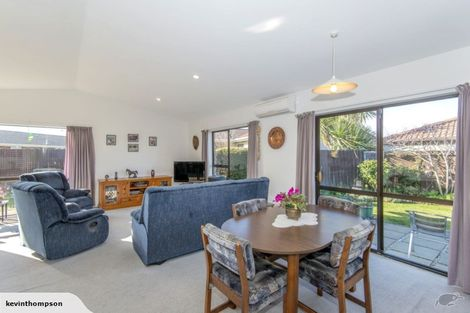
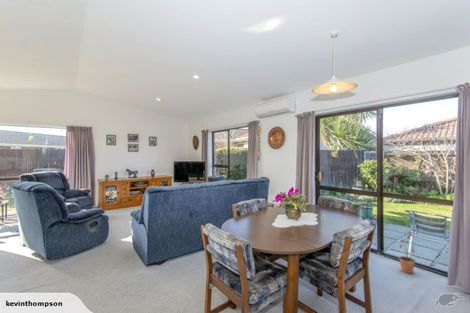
+ potted plant [398,231,416,274]
